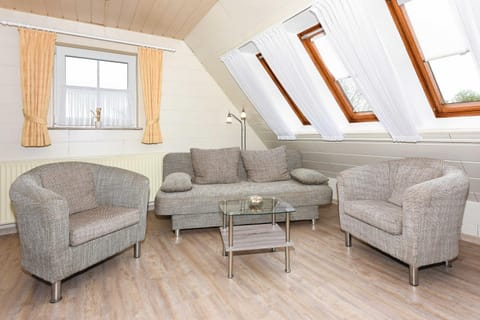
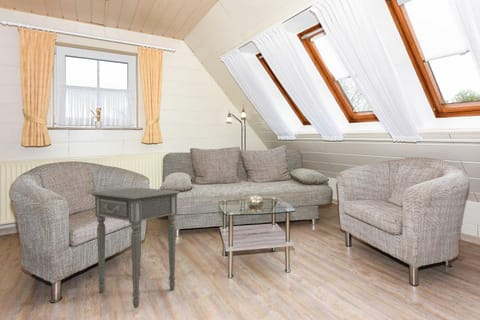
+ side table [89,186,180,309]
